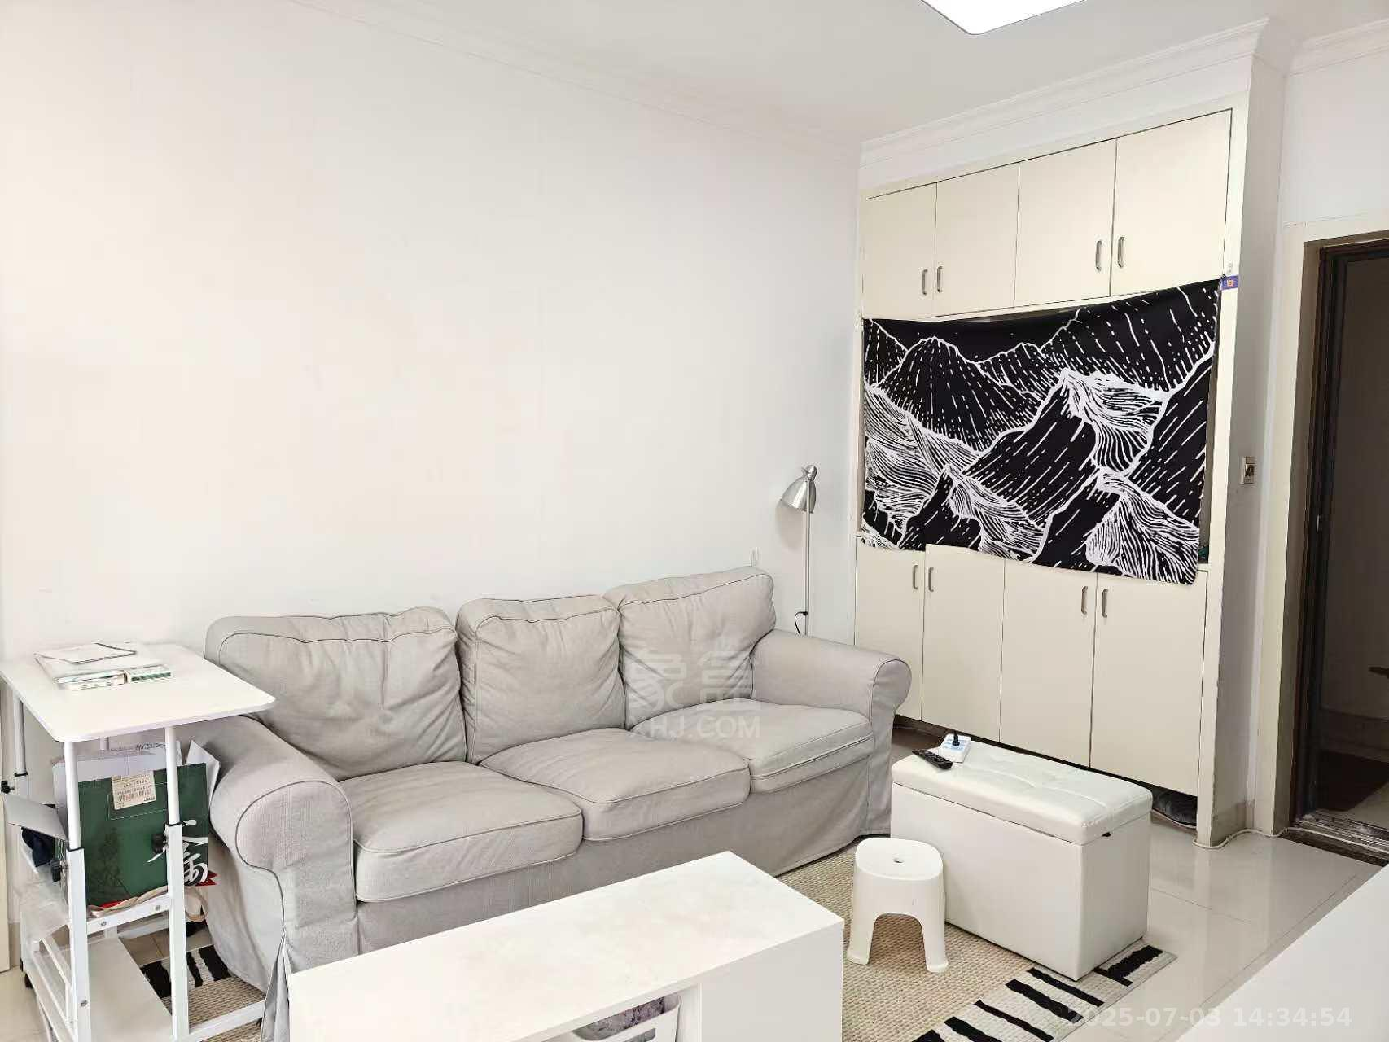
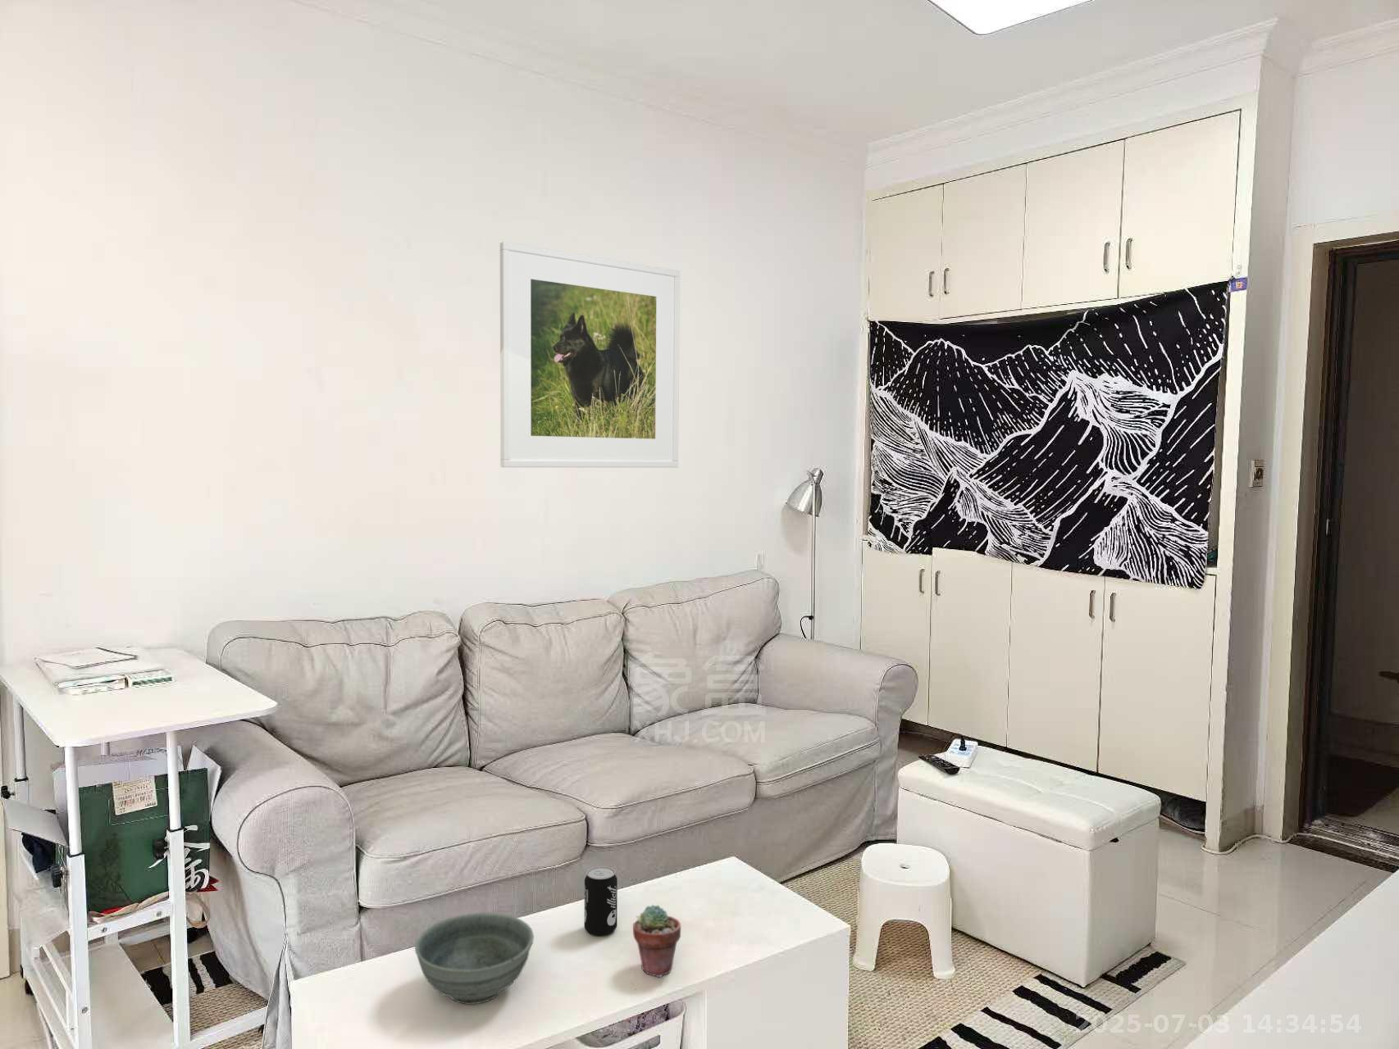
+ potted succulent [633,904,681,977]
+ bowl [415,912,535,1006]
+ beverage can [584,865,618,937]
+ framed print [499,241,680,468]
